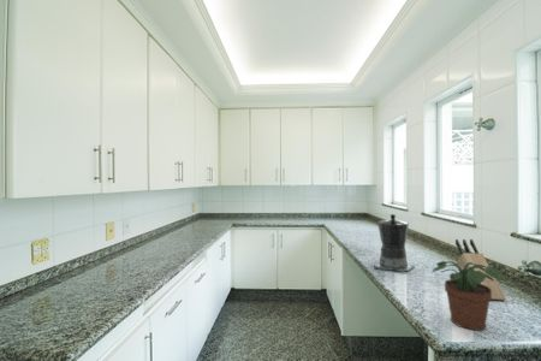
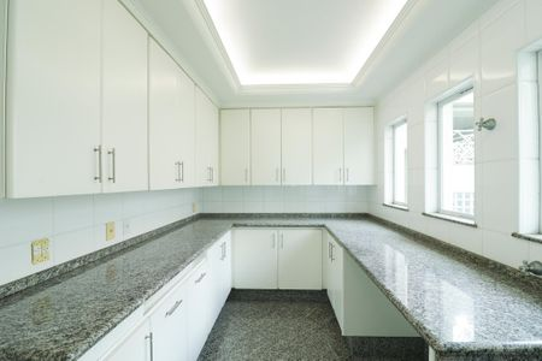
- coffee maker [373,213,416,273]
- knife block [454,238,507,302]
- potted plant [432,260,506,331]
